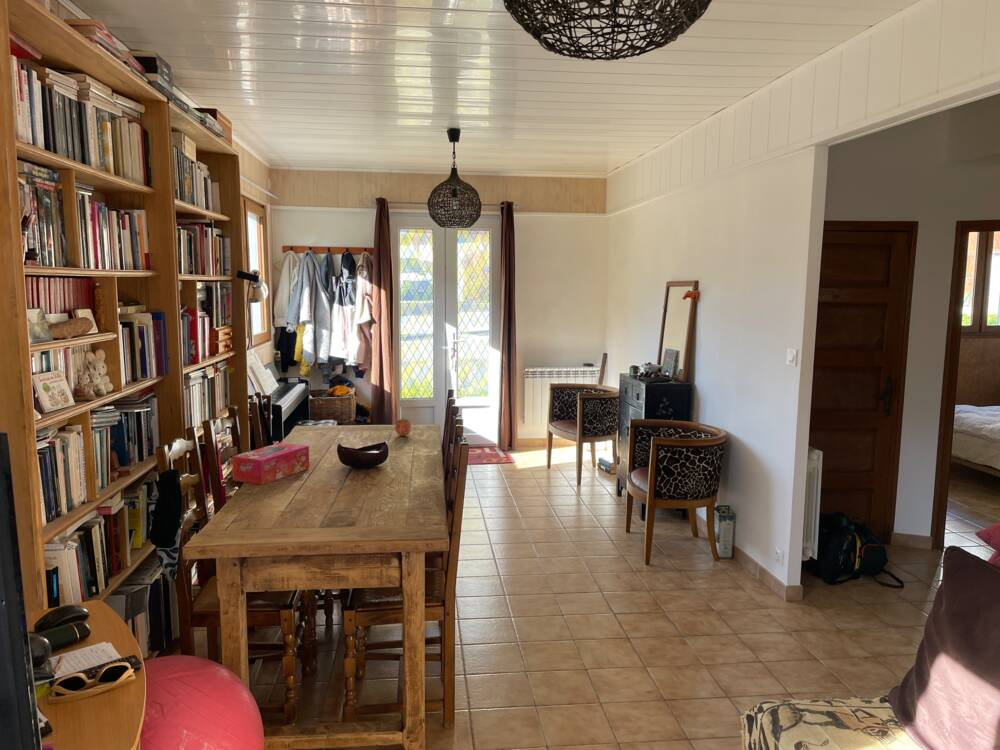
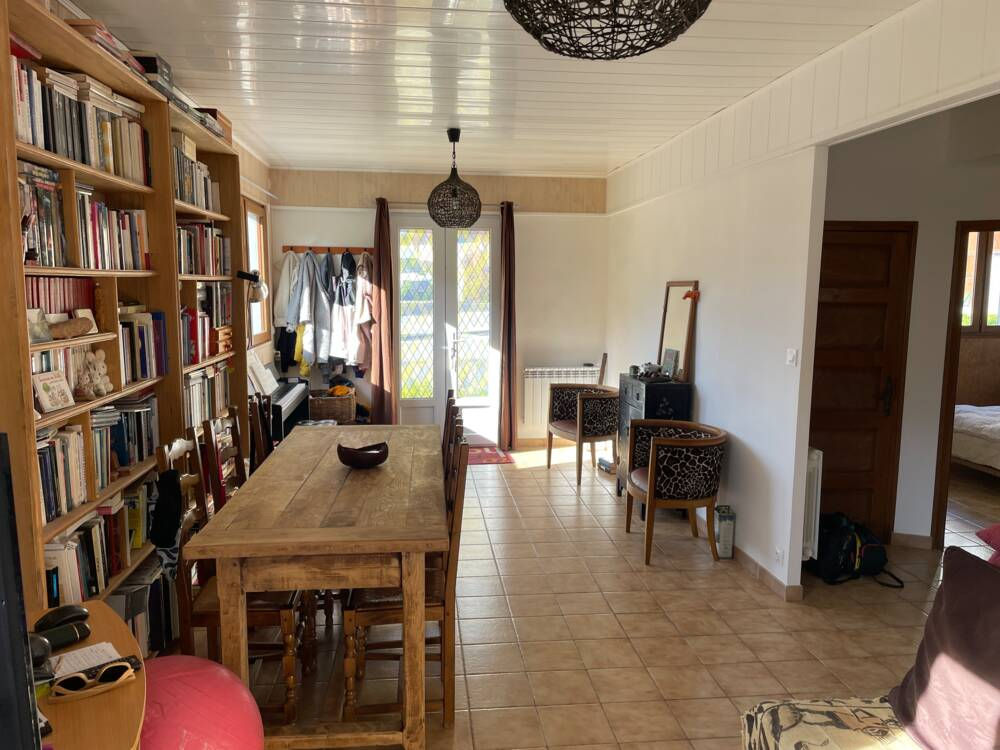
- fruit [394,416,413,437]
- tissue box [231,442,310,486]
